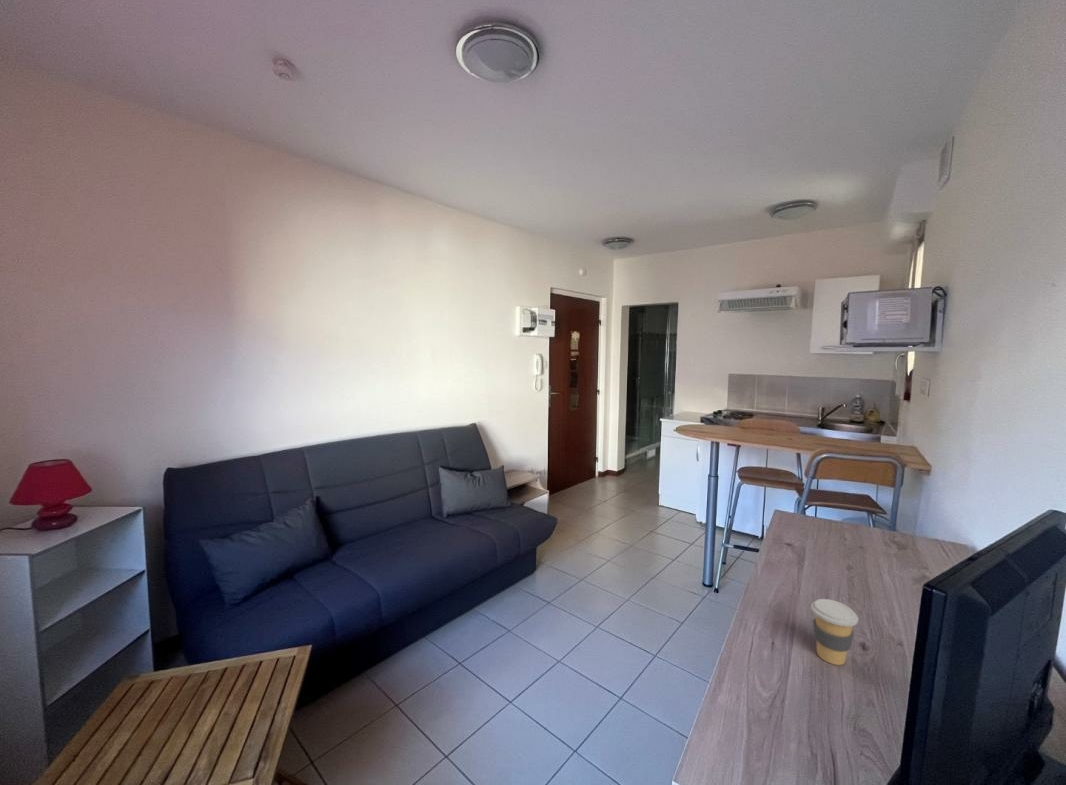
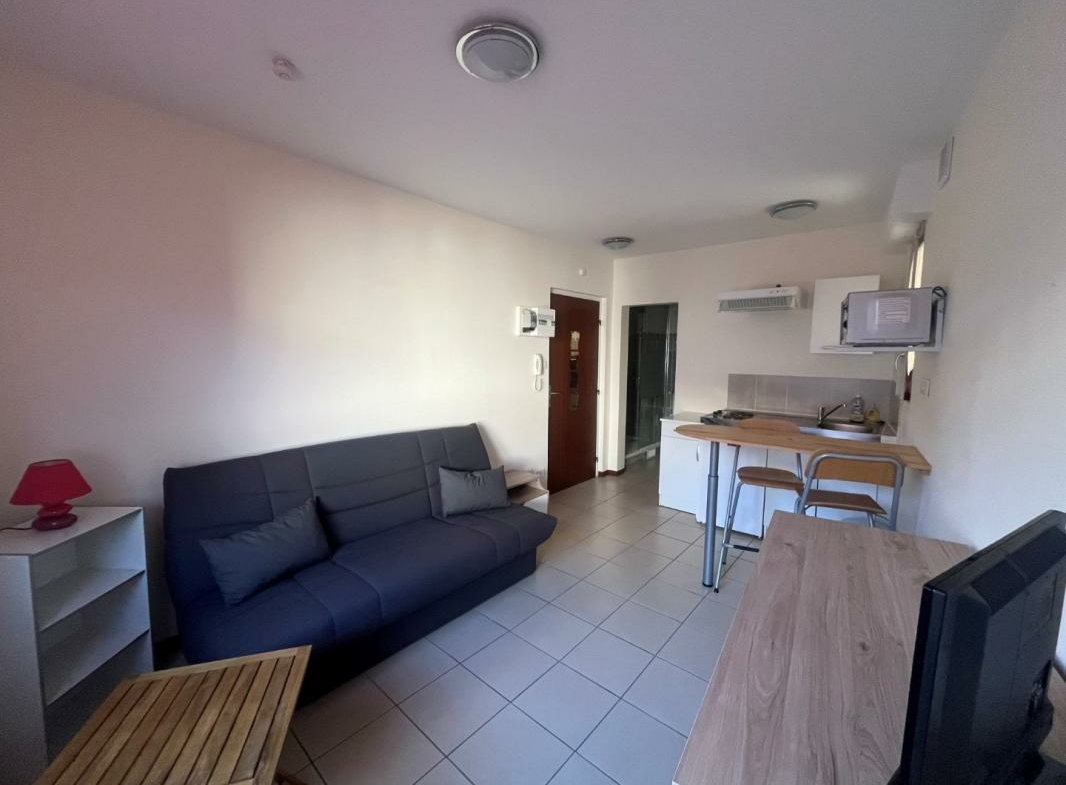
- coffee cup [810,598,859,666]
